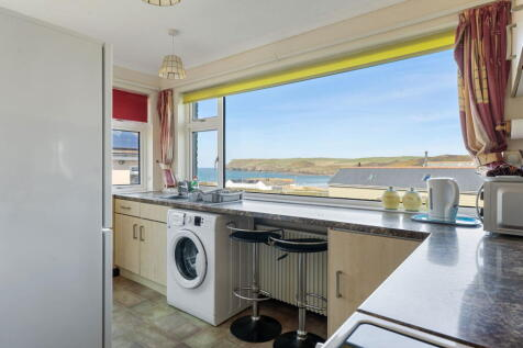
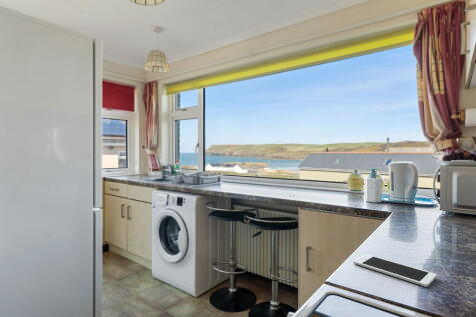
+ soap bottle [363,167,382,204]
+ cell phone [352,253,438,288]
